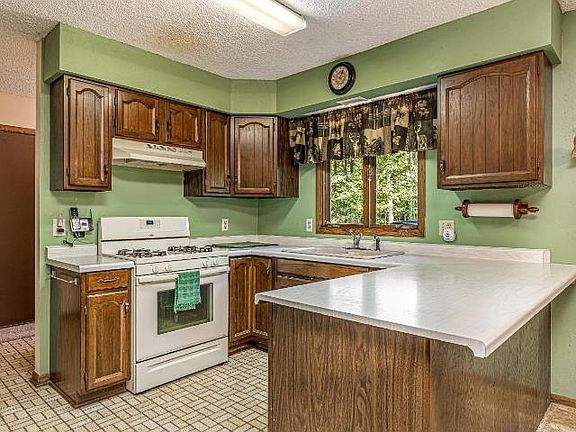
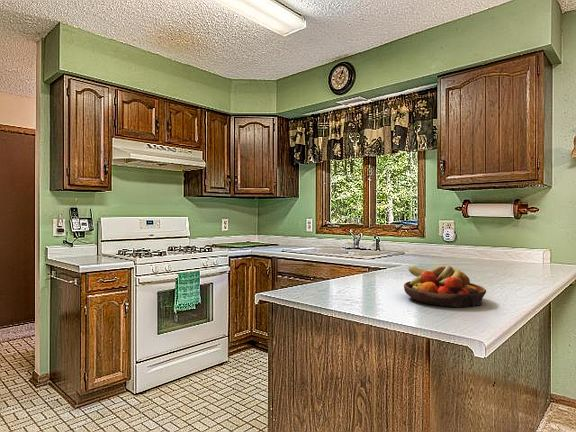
+ fruit bowl [403,265,487,308]
